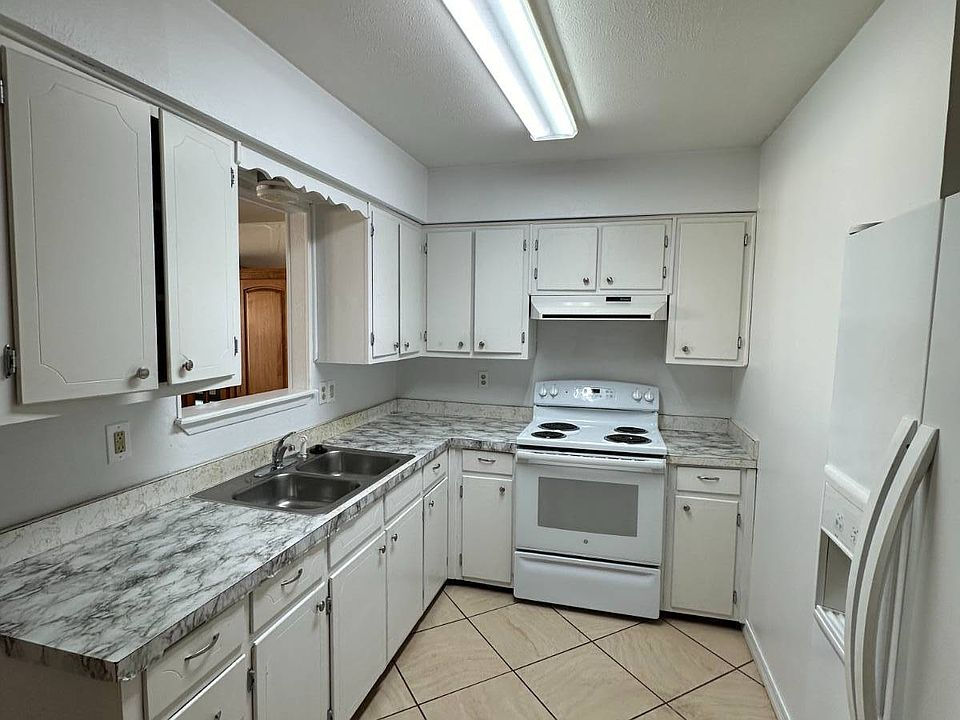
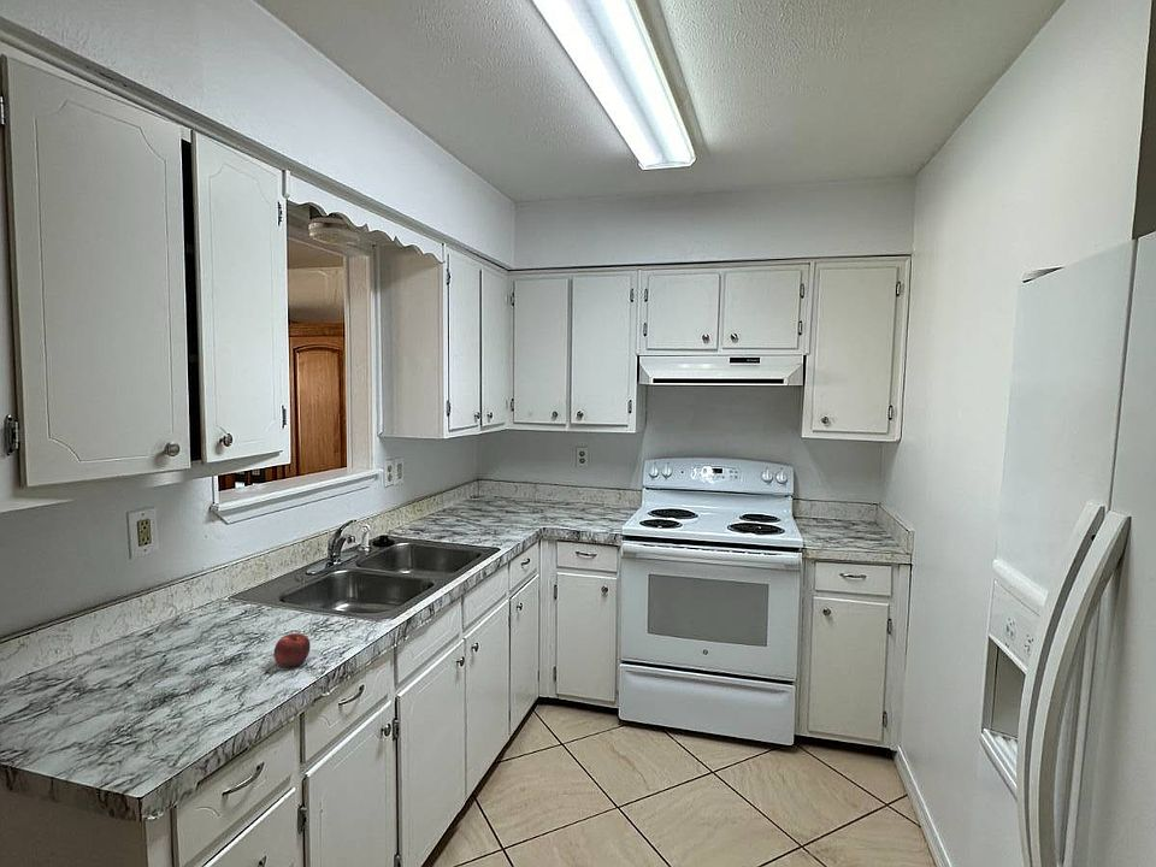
+ apple [273,632,312,668]
